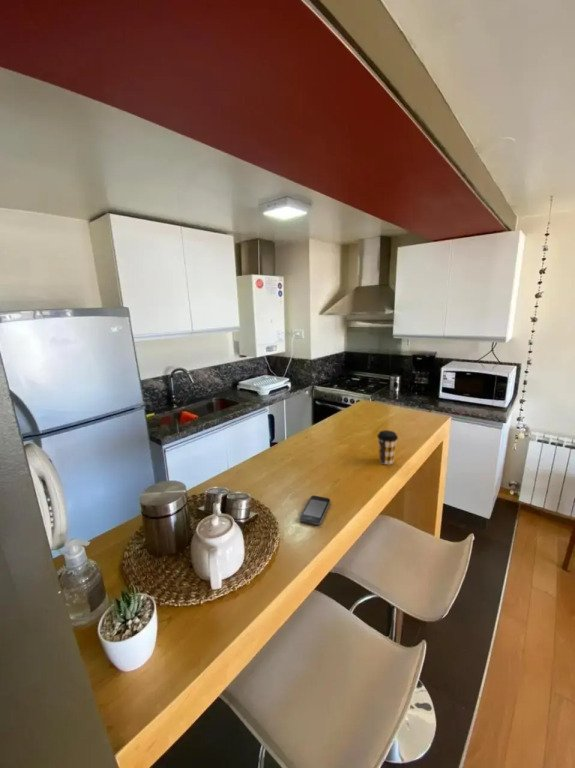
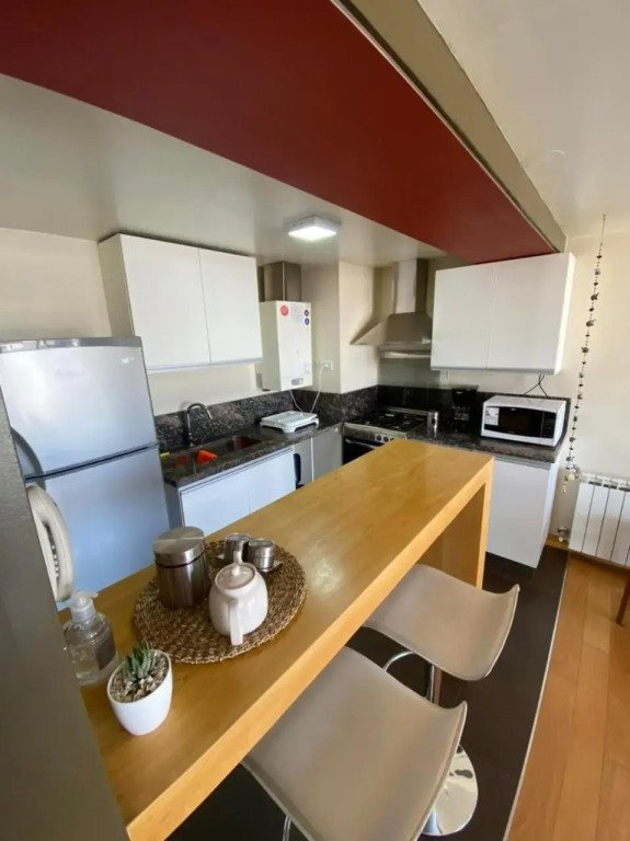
- smartphone [298,495,331,526]
- coffee cup [376,429,399,465]
